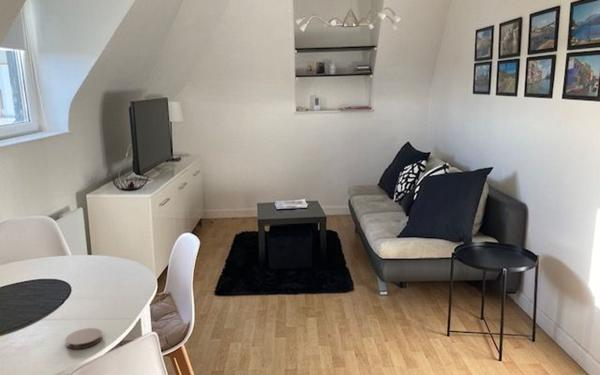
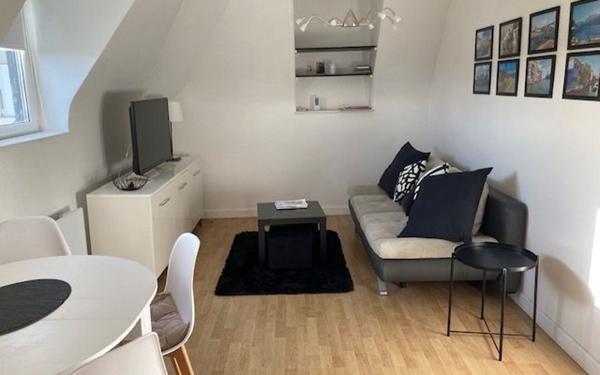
- coaster [64,327,103,350]
